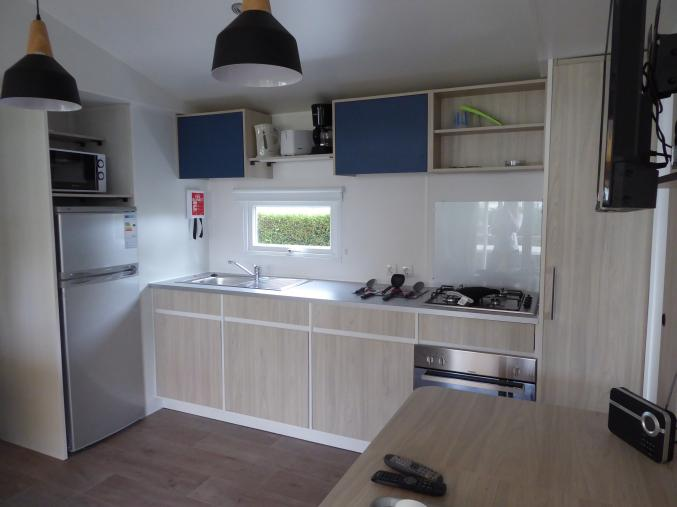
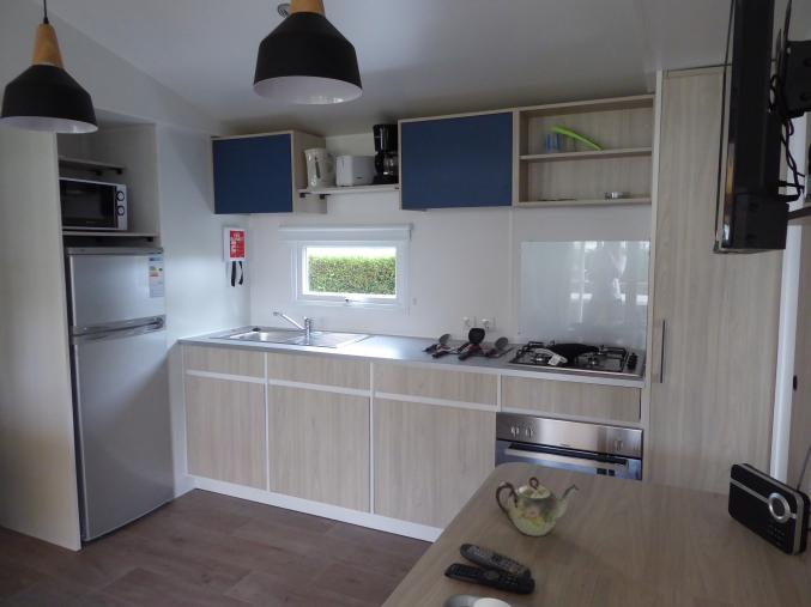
+ teapot [495,475,581,538]
